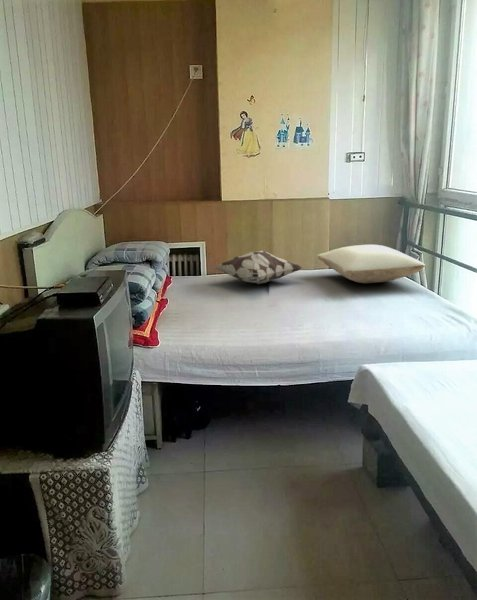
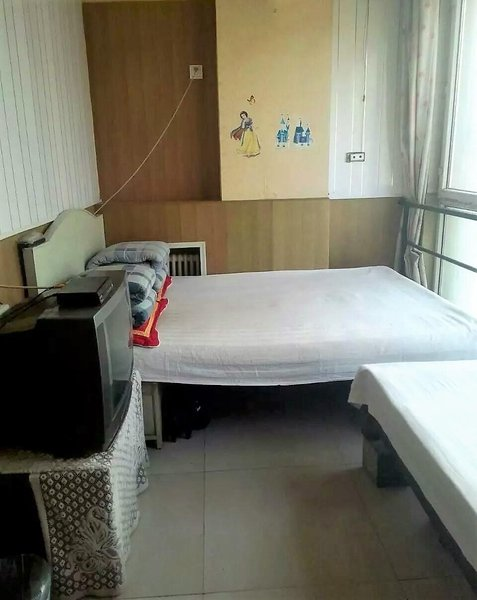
- decorative pillow [211,250,303,285]
- pillow [316,244,426,284]
